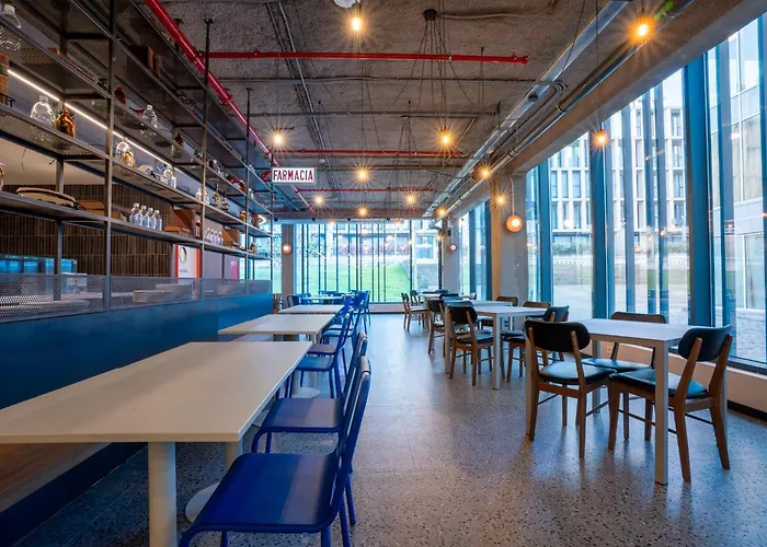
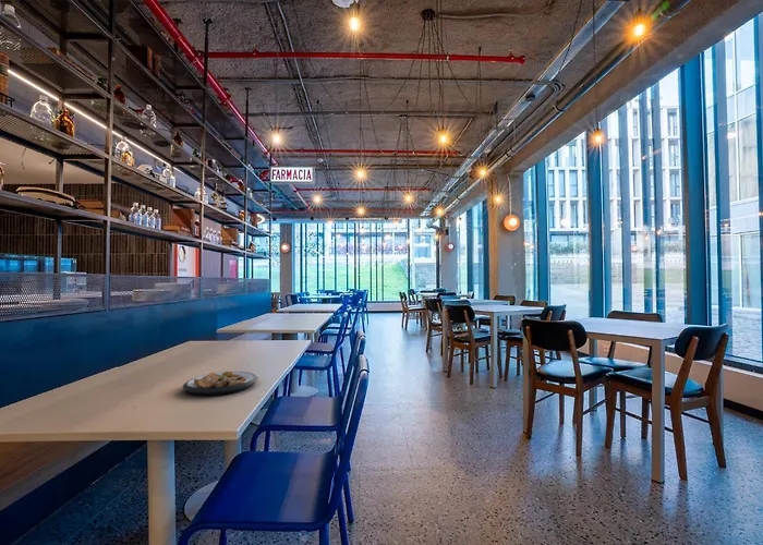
+ plate [182,371,259,397]
